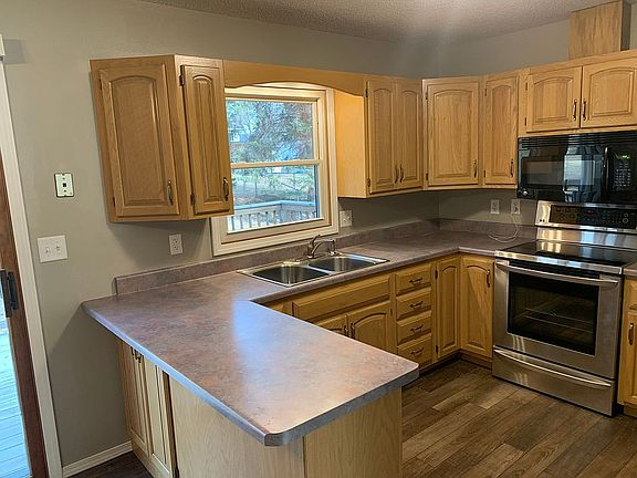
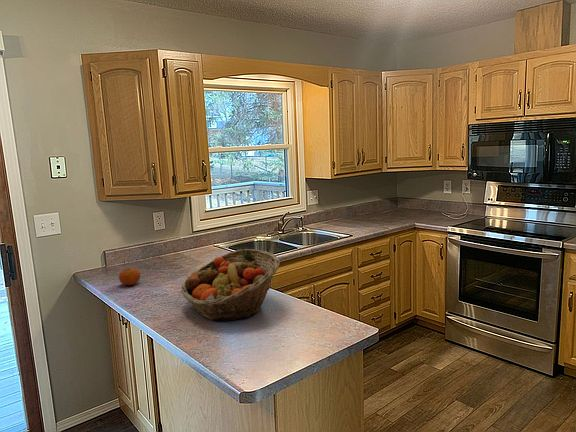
+ fruit basket [180,248,281,322]
+ fruit [118,267,141,286]
